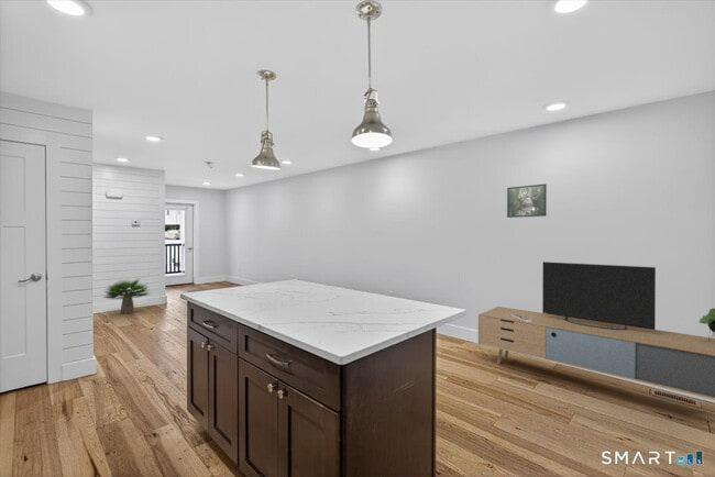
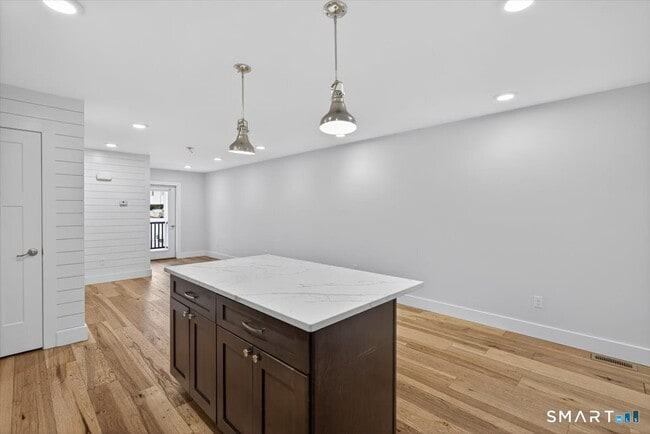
- potted plant [102,277,152,314]
- media console [477,260,715,401]
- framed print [506,182,548,219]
